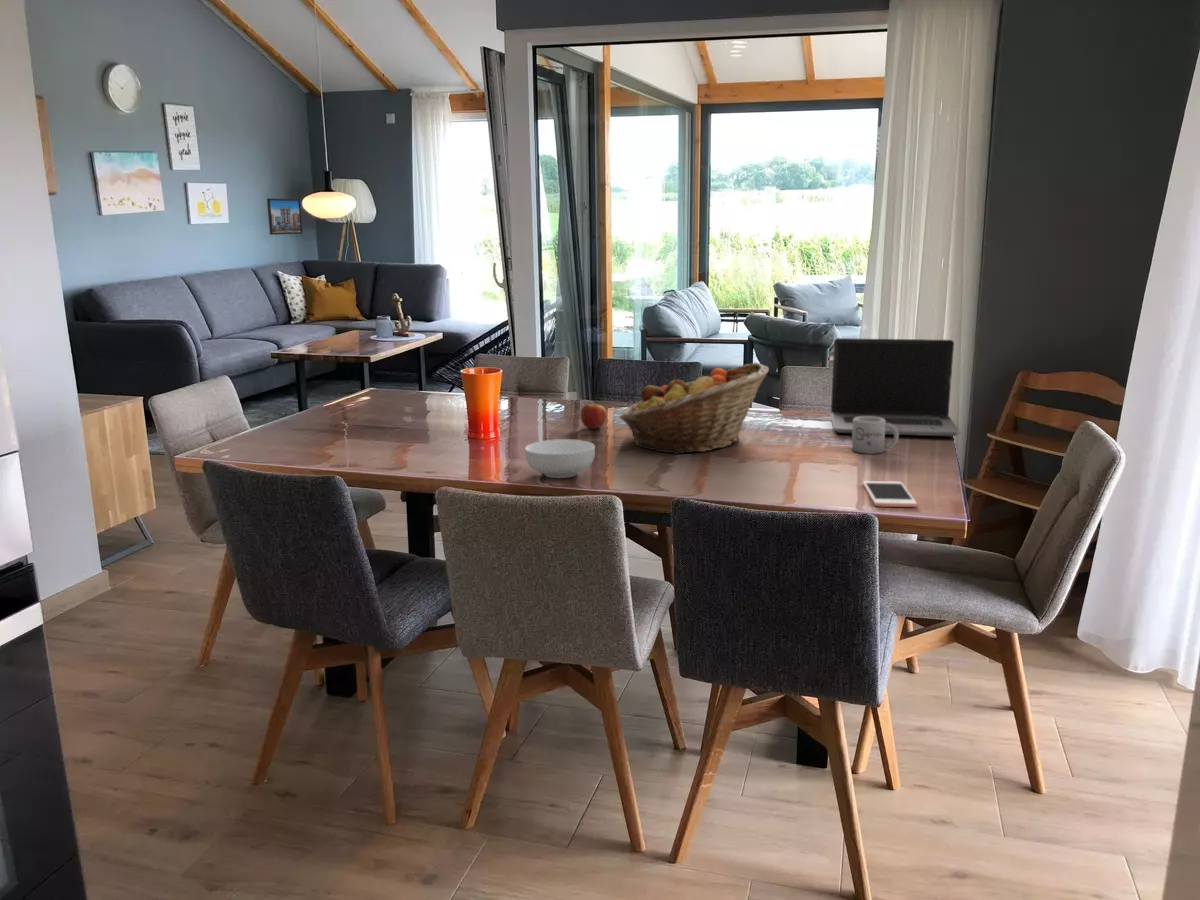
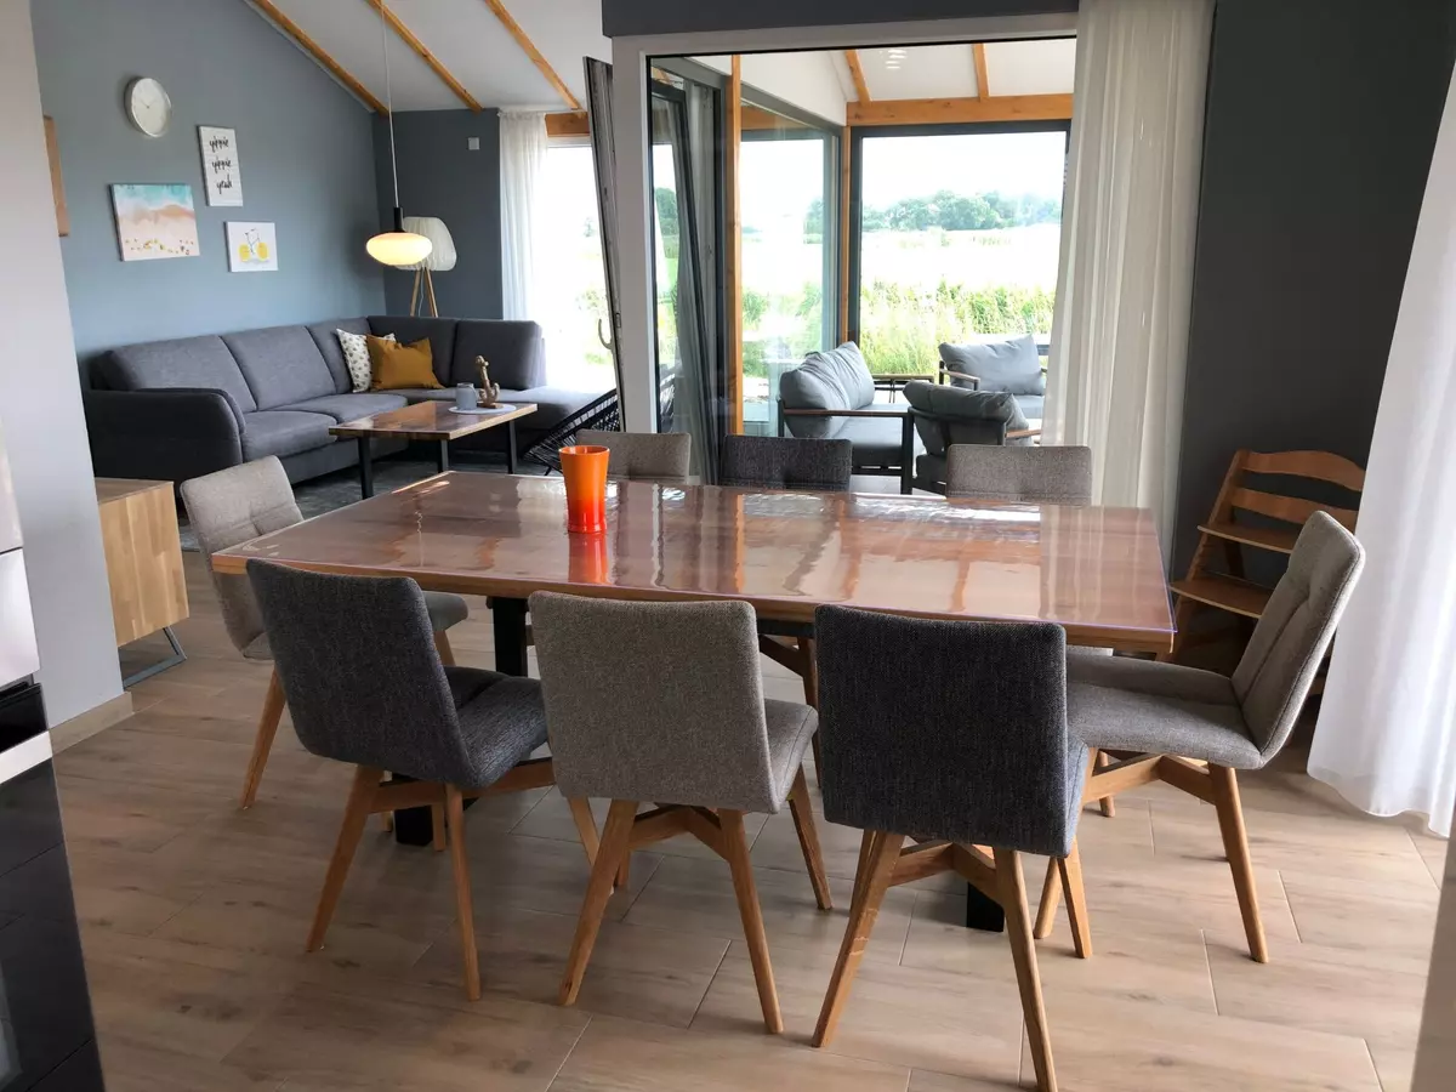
- fruit basket [619,361,770,455]
- cell phone [862,480,918,508]
- cereal bowl [524,438,596,479]
- laptop computer [830,337,962,437]
- mug [851,416,900,455]
- apple [579,403,608,430]
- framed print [266,197,303,236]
